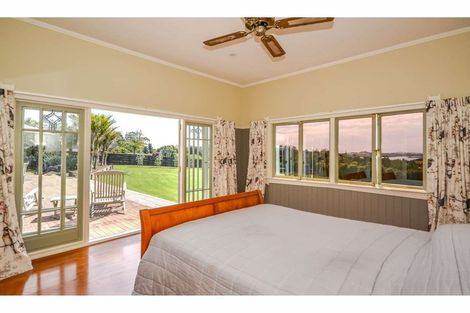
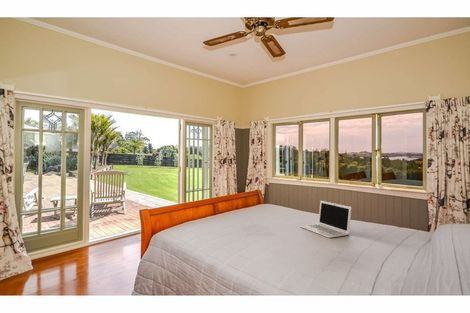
+ laptop [299,200,353,239]
